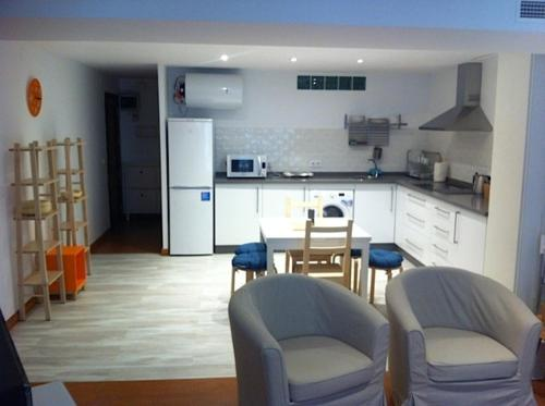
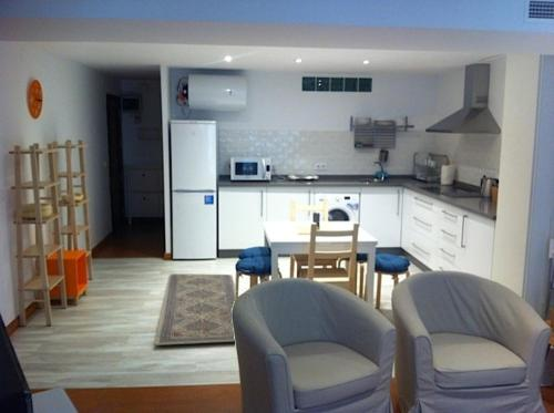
+ rug [154,272,237,347]
